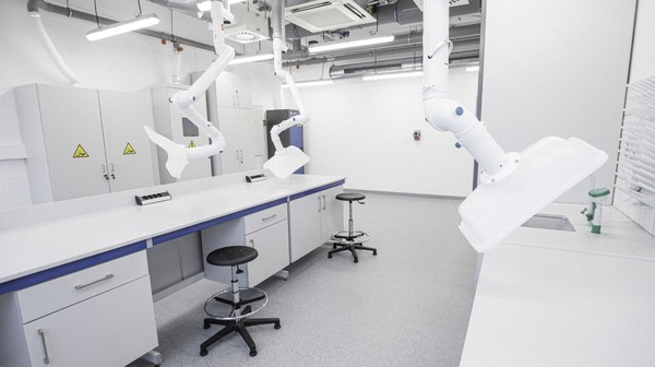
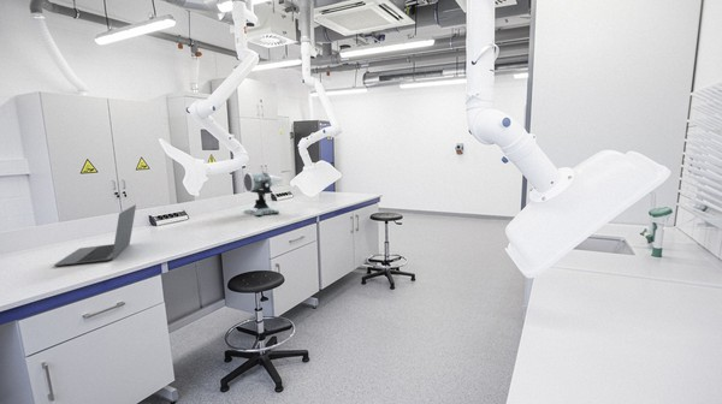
+ laptop [53,203,137,267]
+ microscope [243,171,284,218]
